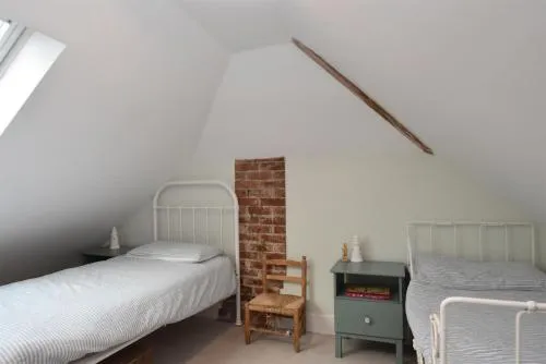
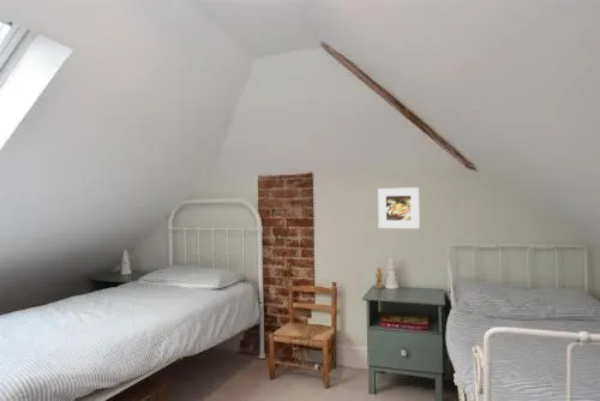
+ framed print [377,186,421,229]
